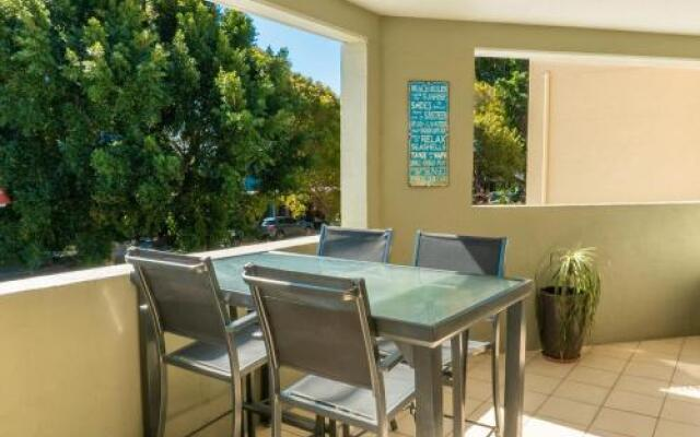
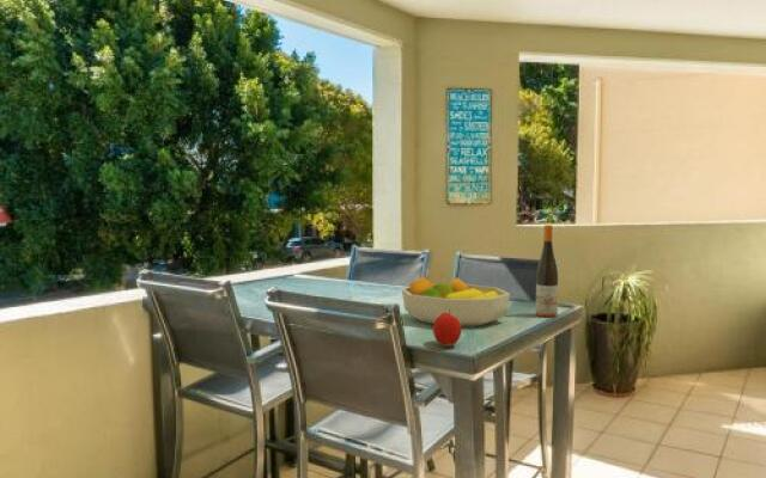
+ fruit bowl [401,275,511,327]
+ fruit [432,308,463,348]
+ wine bottle [535,223,559,318]
